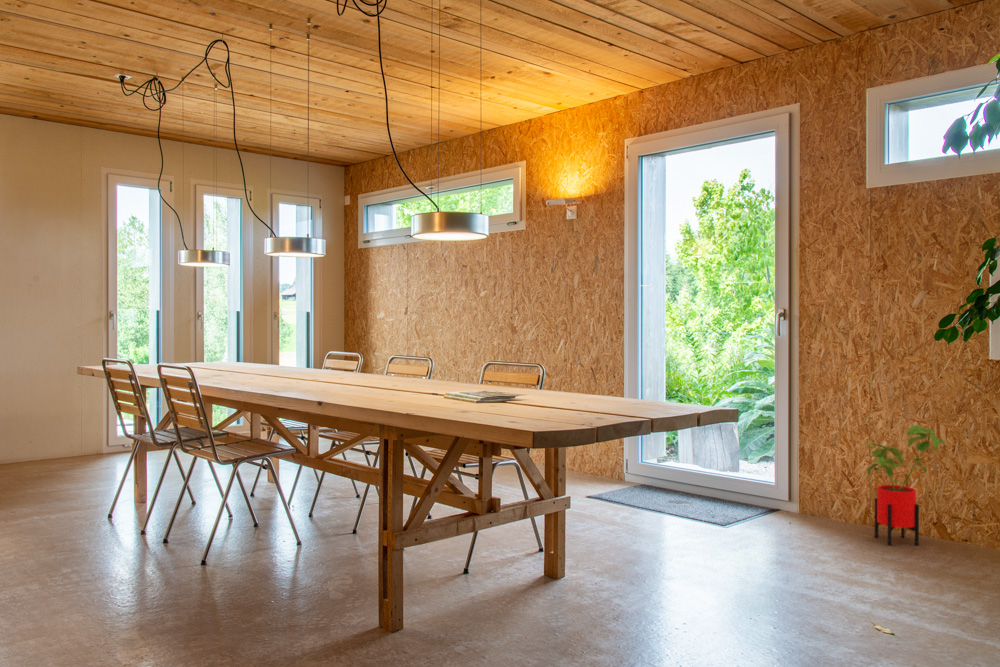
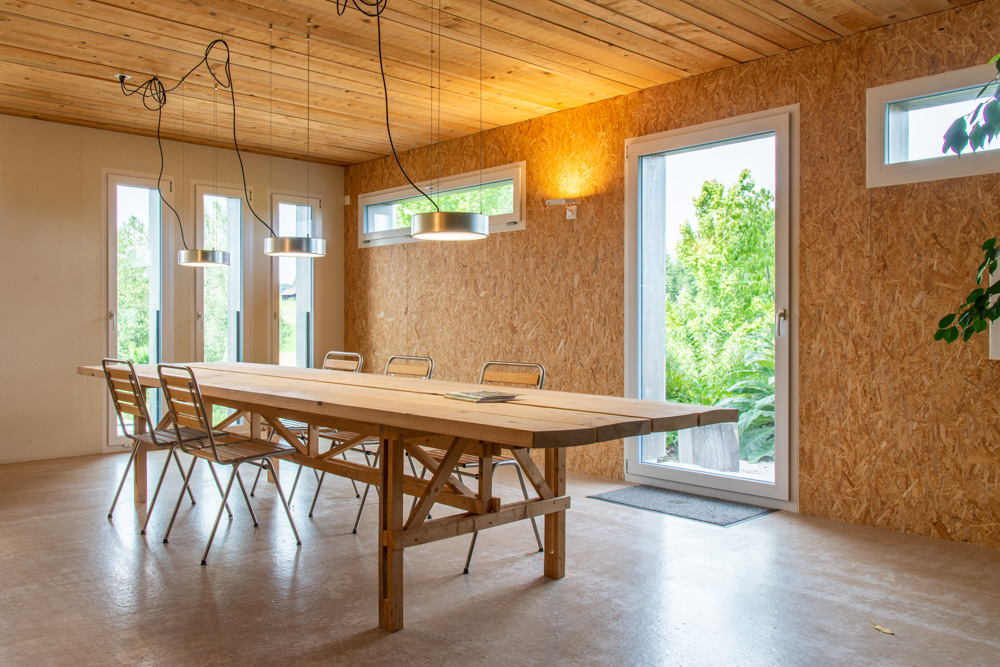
- house plant [866,424,949,546]
